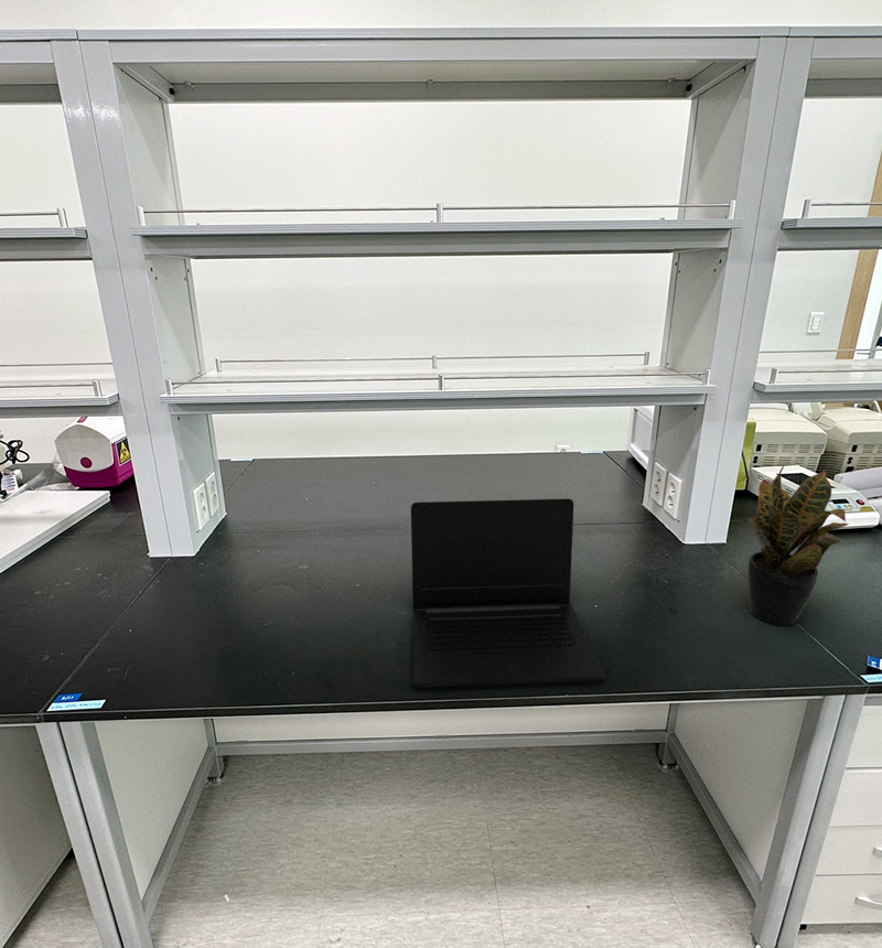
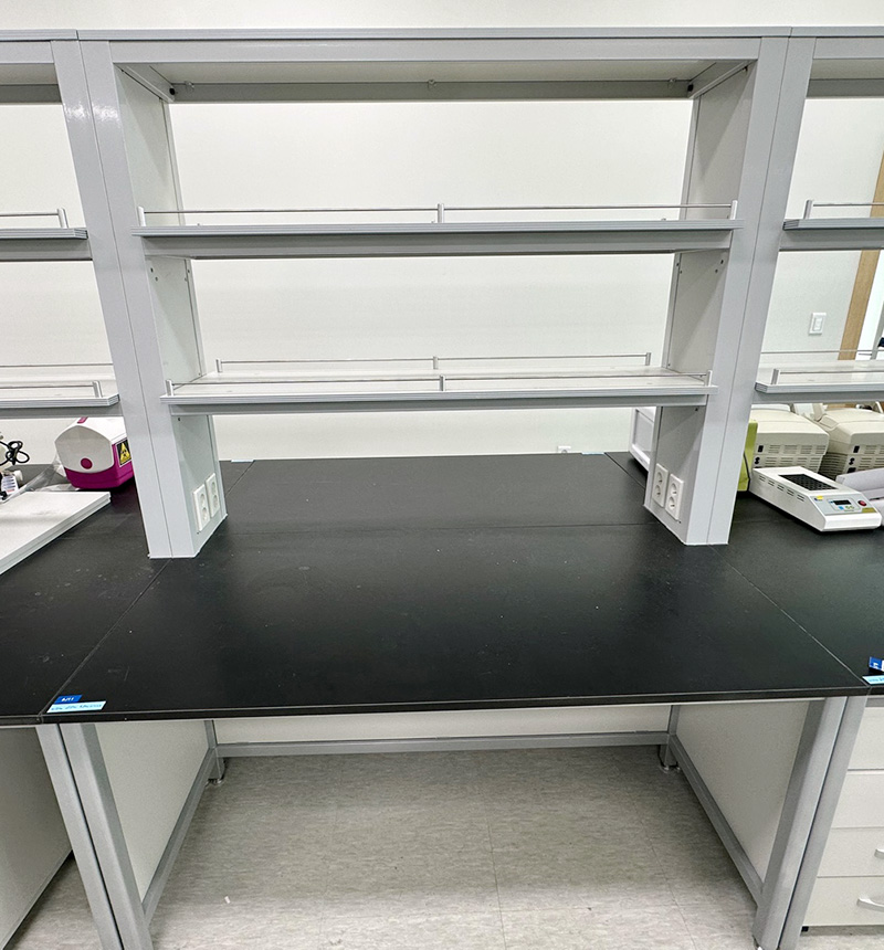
- potted plant [746,464,849,626]
- laptop [410,497,606,689]
